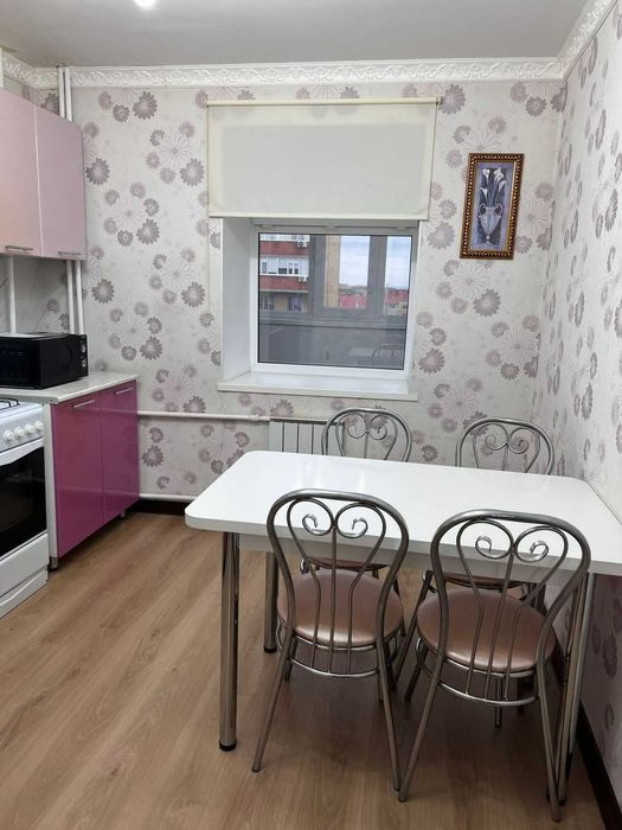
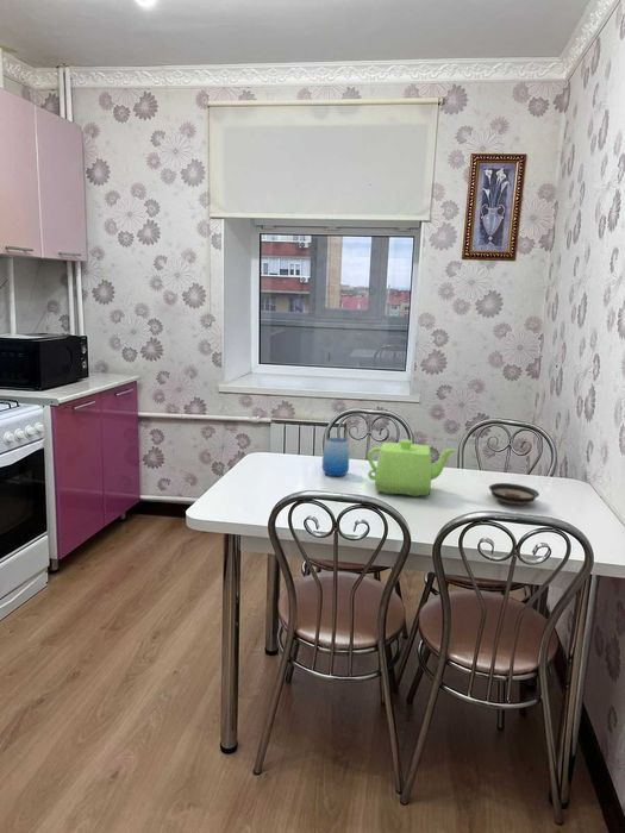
+ cup [320,437,350,477]
+ teapot [367,438,458,497]
+ saucer [488,482,540,506]
